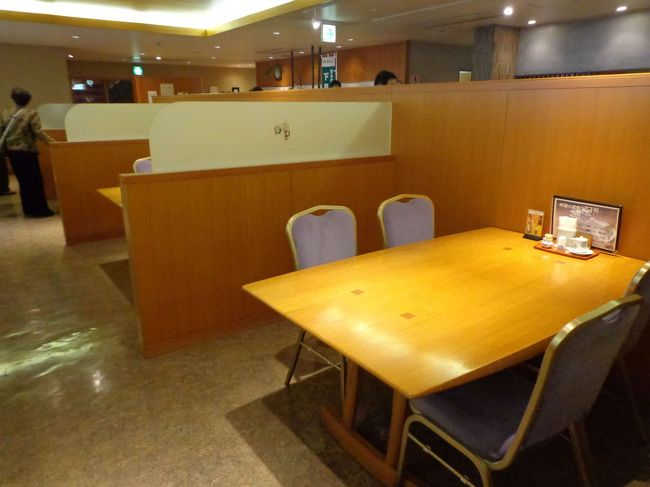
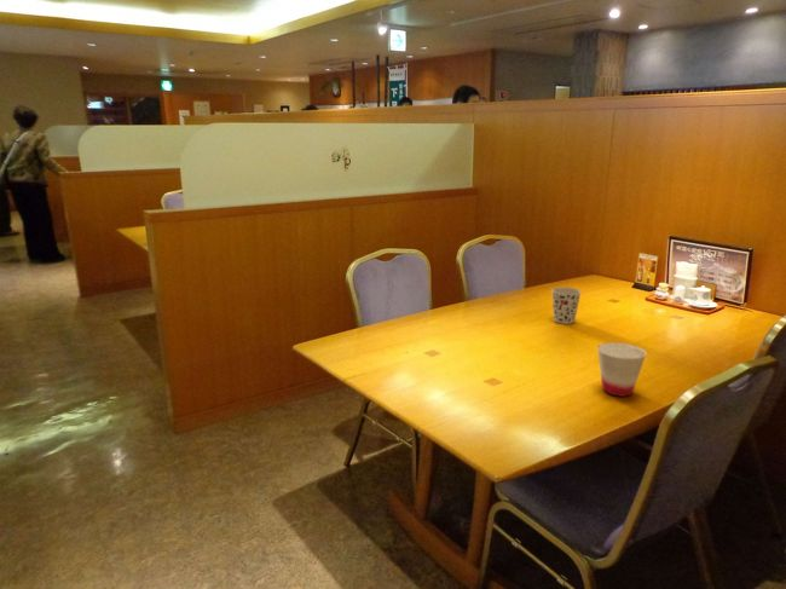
+ cup [596,341,648,398]
+ cup [550,287,583,325]
